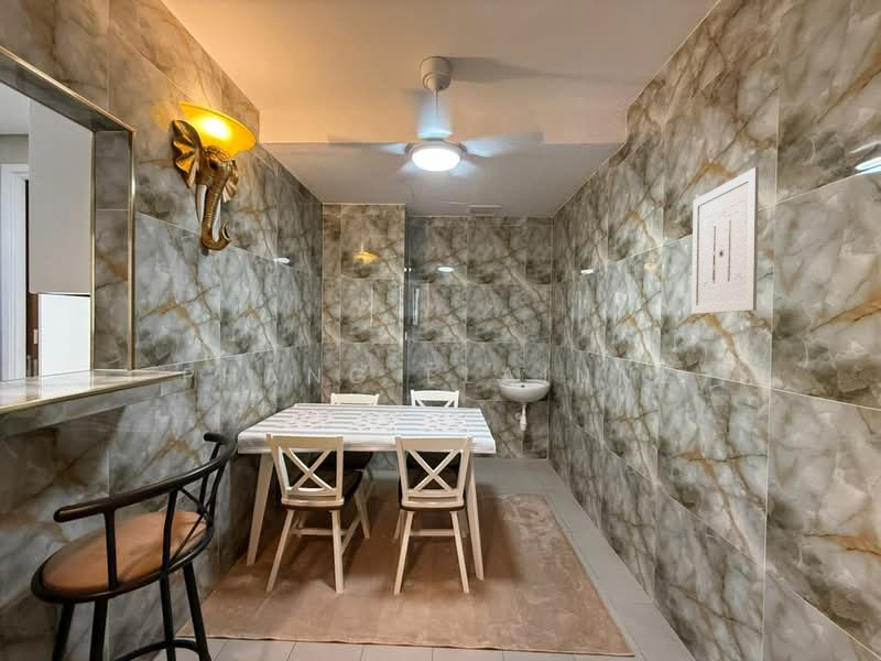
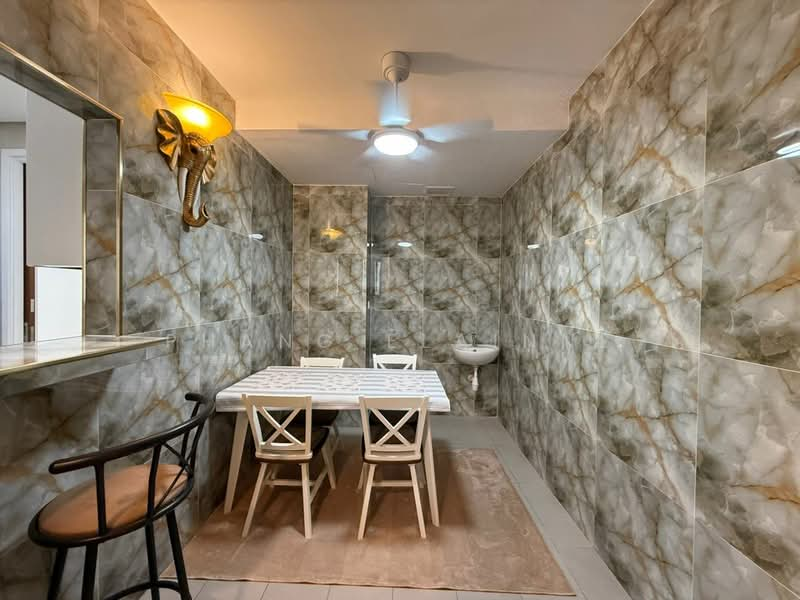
- wall art [690,166,760,315]
